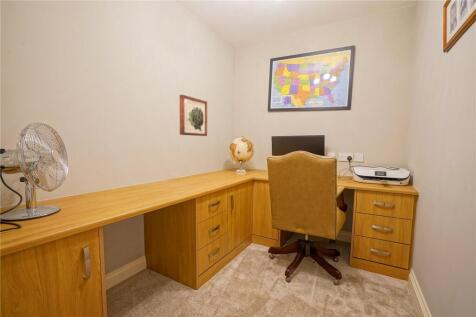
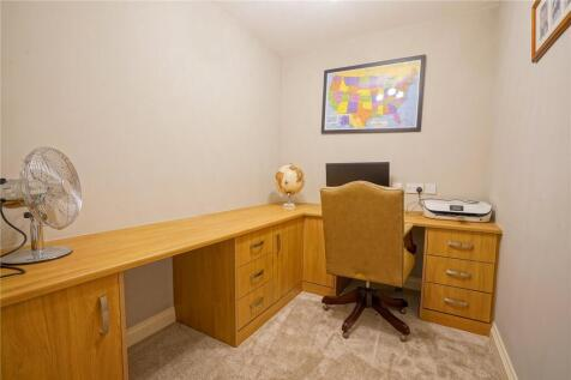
- wall art [179,94,208,137]
